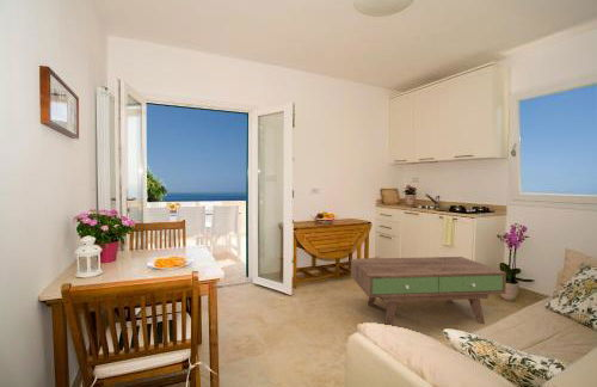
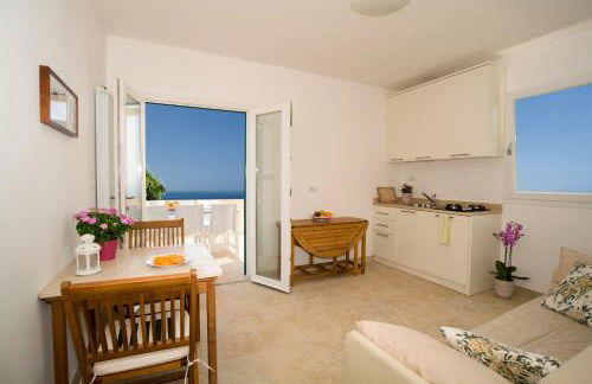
- coffee table [350,256,507,327]
